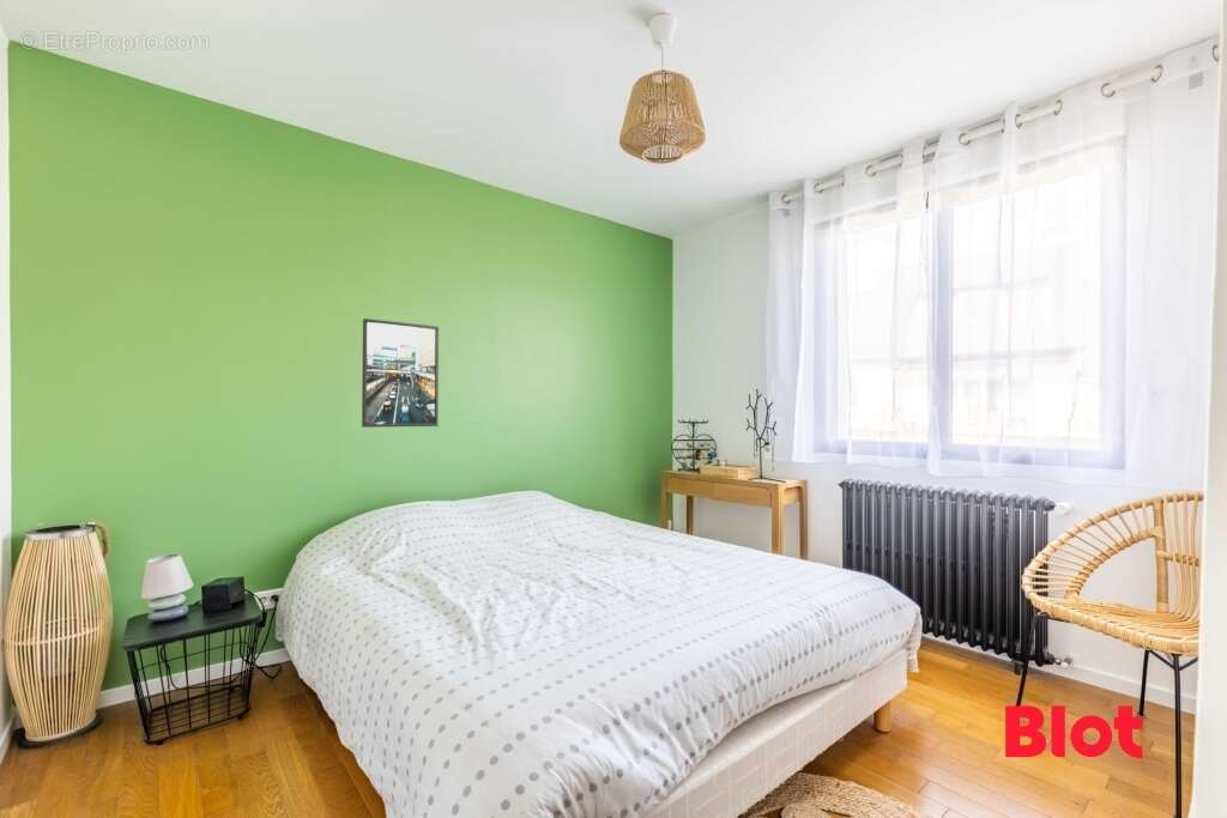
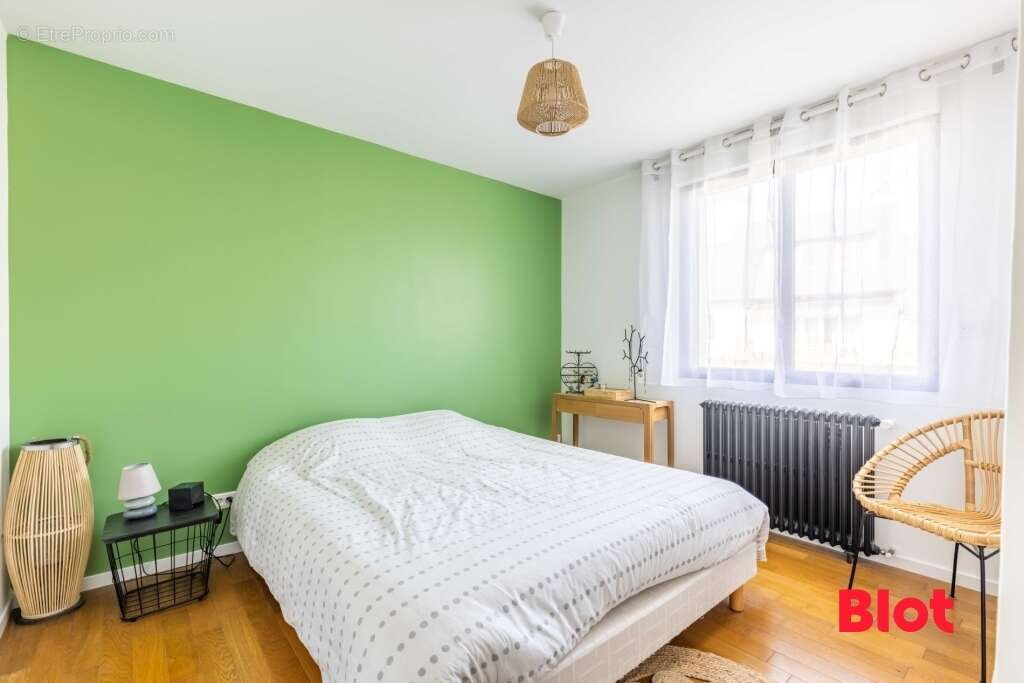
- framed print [361,317,440,429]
